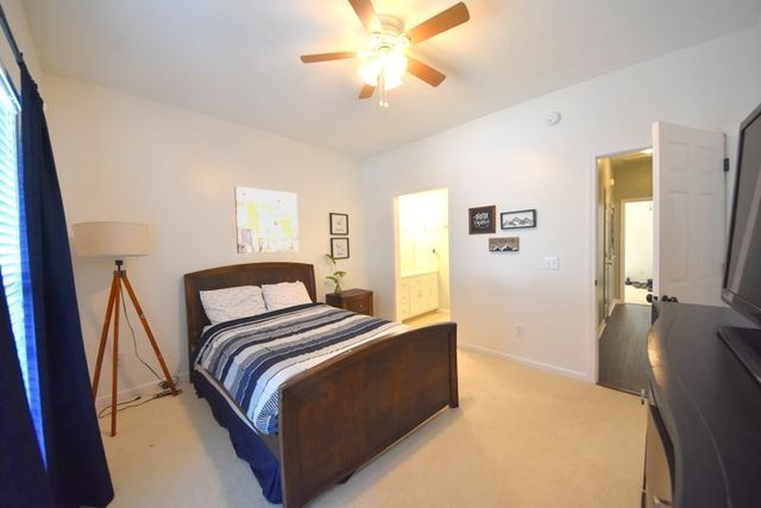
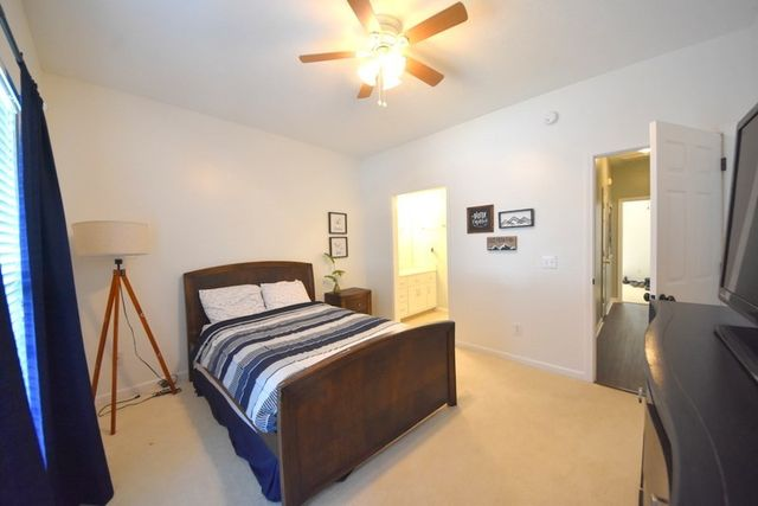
- wall art [233,186,300,255]
